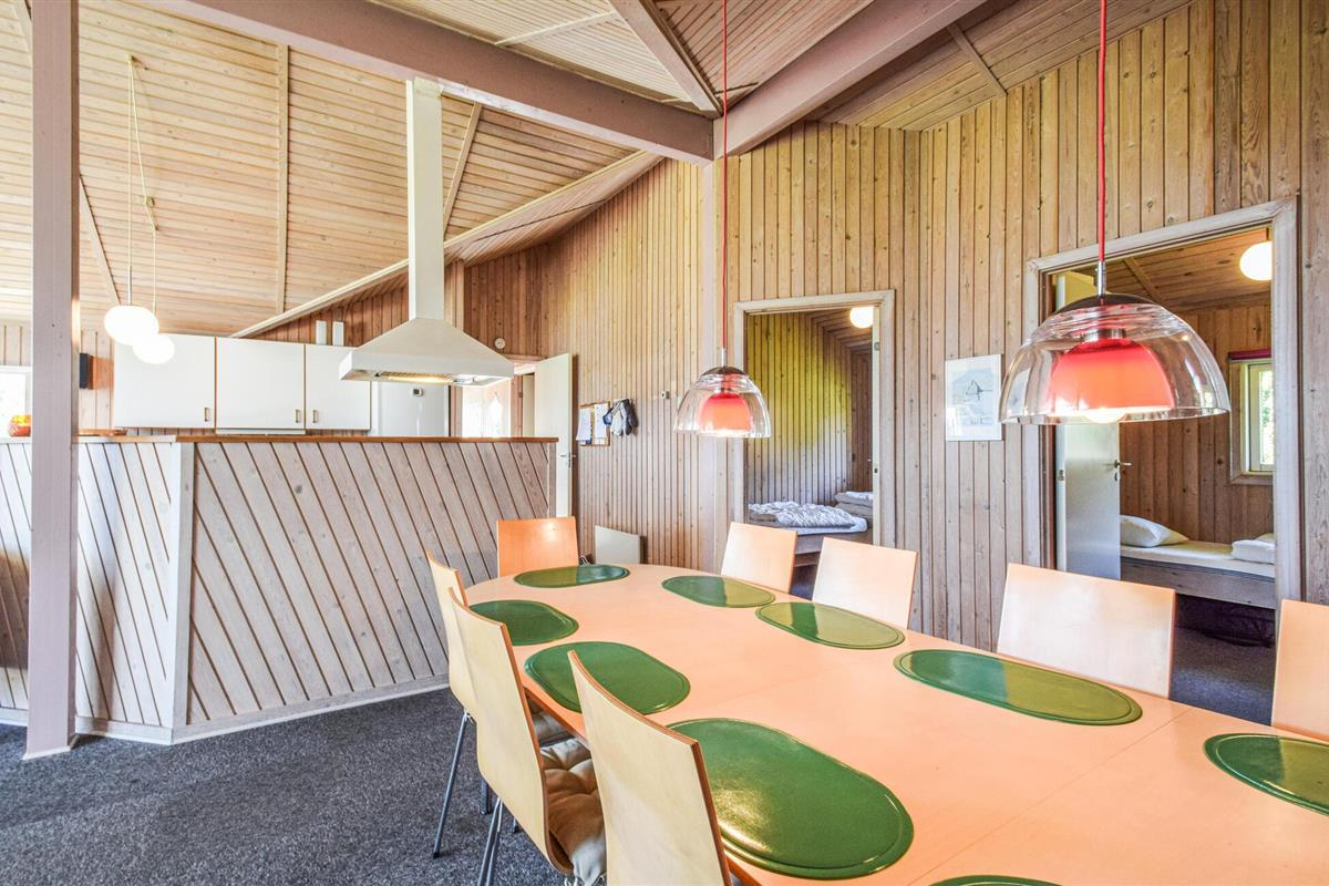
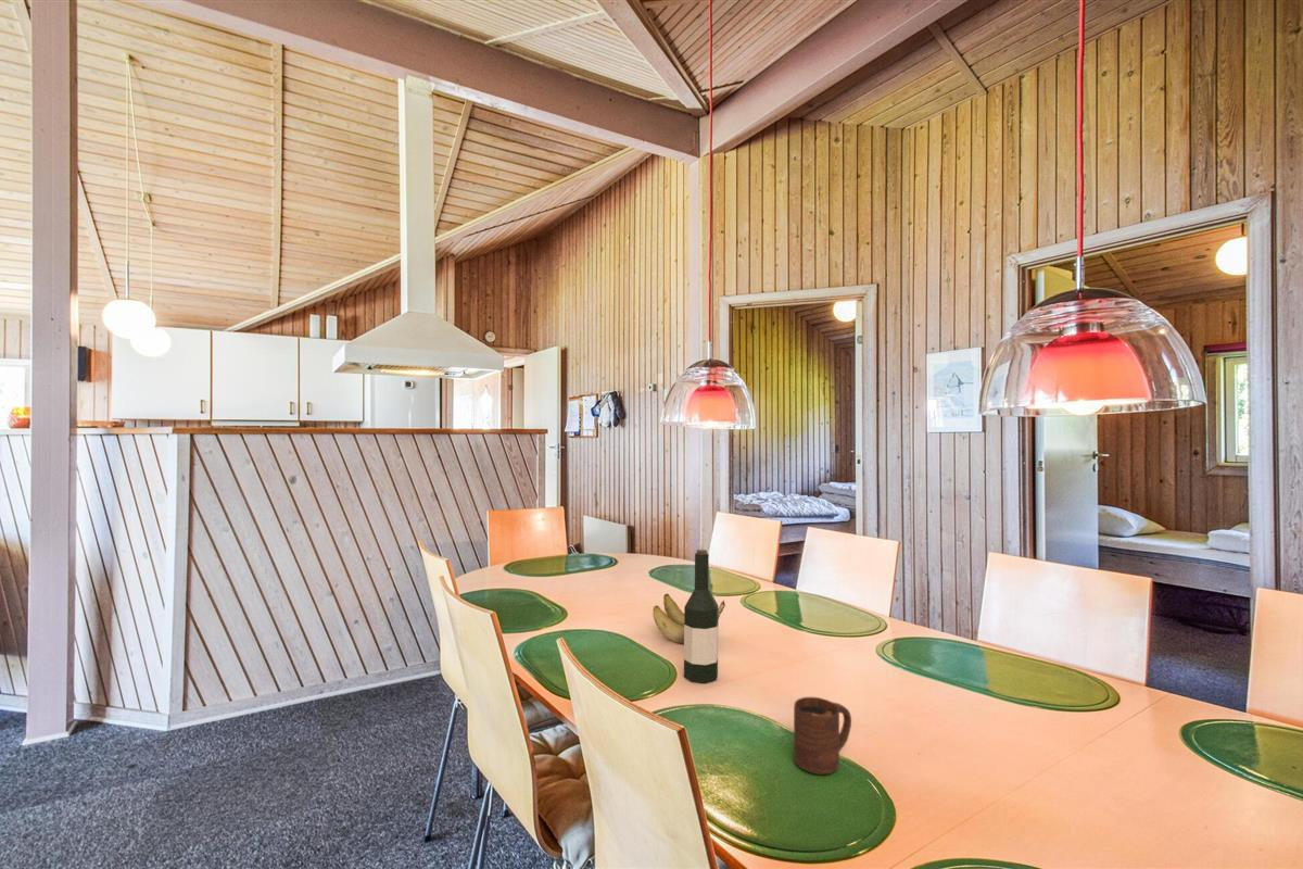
+ wine bottle [683,549,719,684]
+ cup [793,696,852,776]
+ banana [653,593,726,645]
